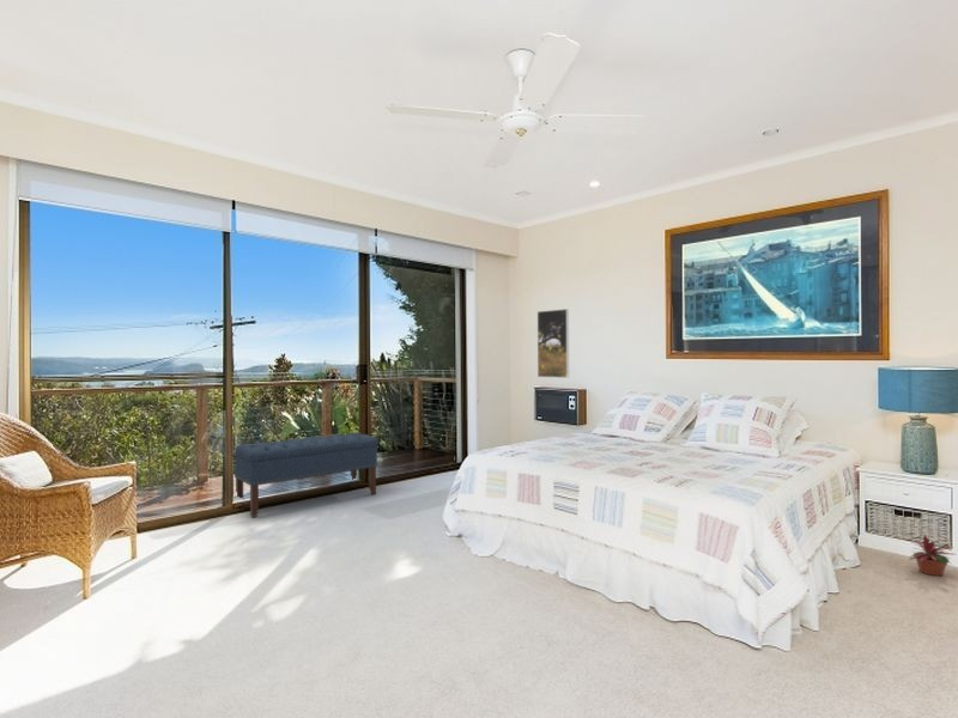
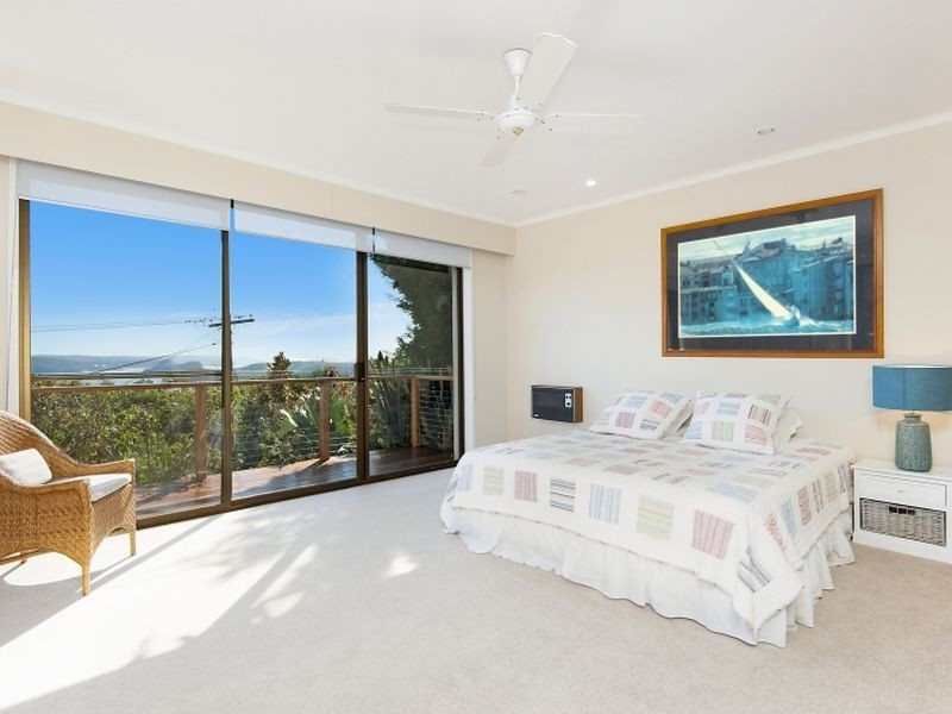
- bench [234,432,380,518]
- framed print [536,308,570,379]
- potted plant [904,533,956,577]
